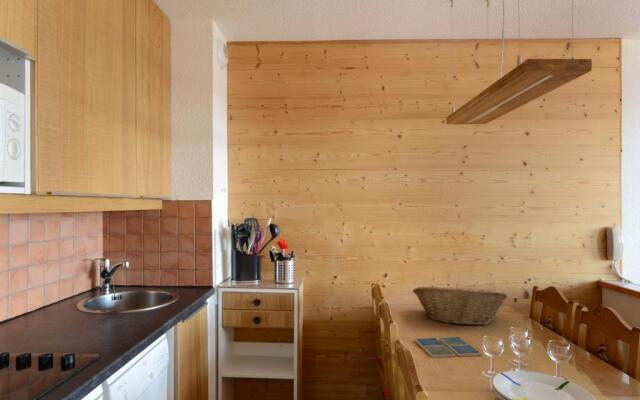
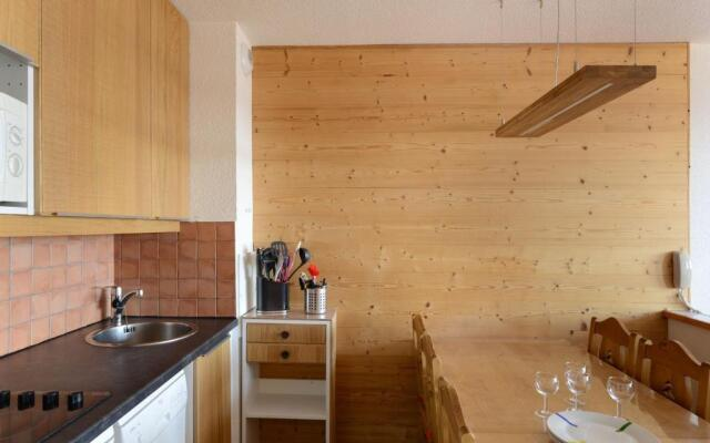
- fruit basket [412,284,508,326]
- drink coaster [413,336,483,359]
